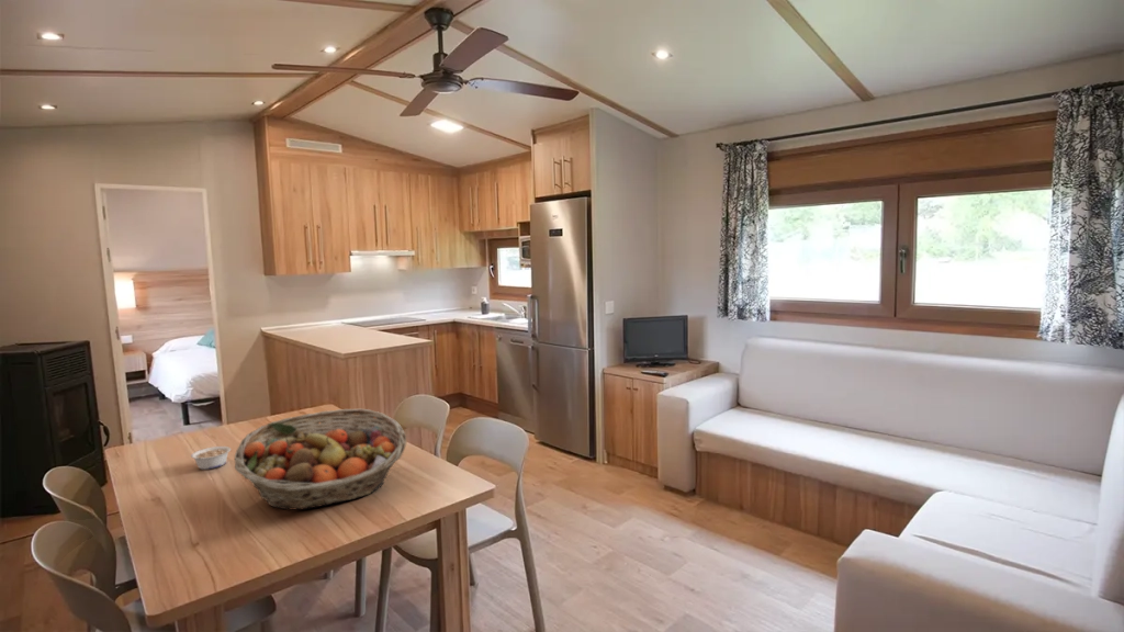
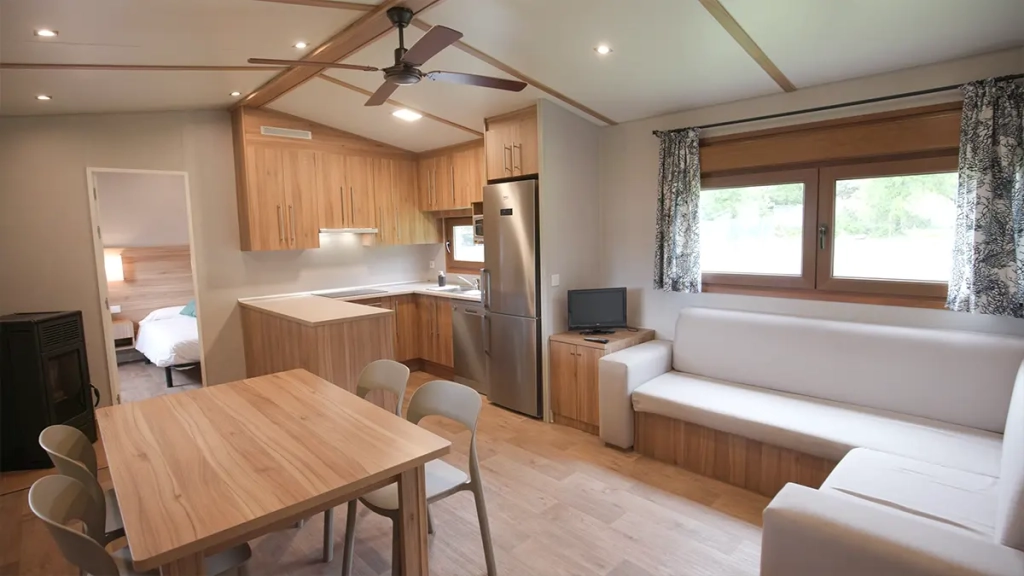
- fruit basket [234,408,407,510]
- legume [190,445,232,471]
